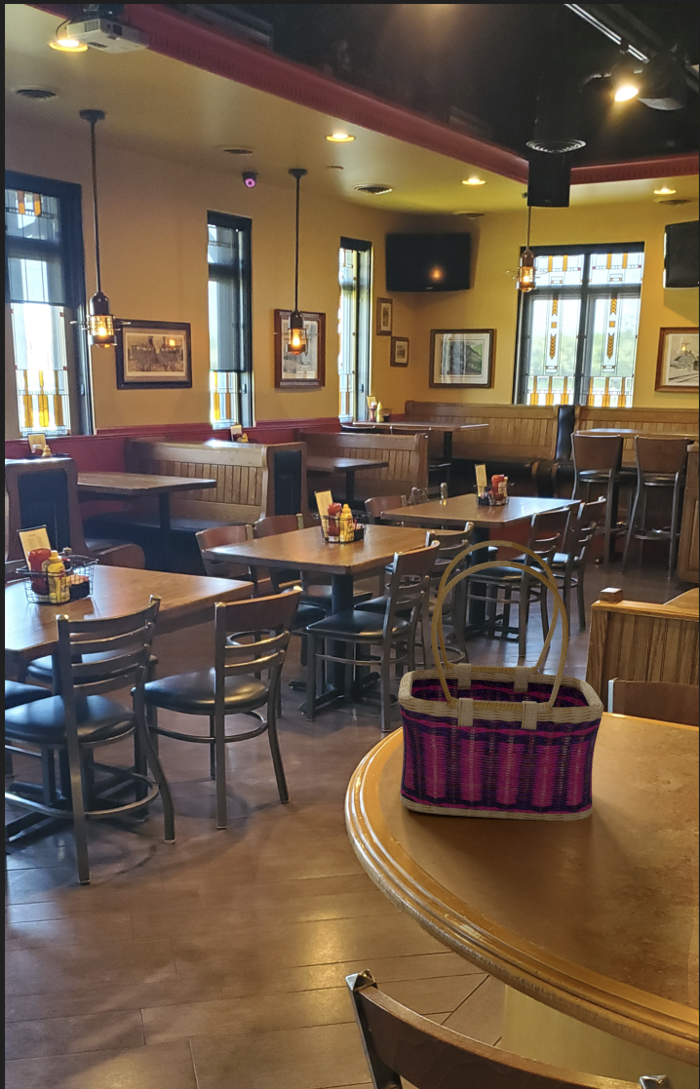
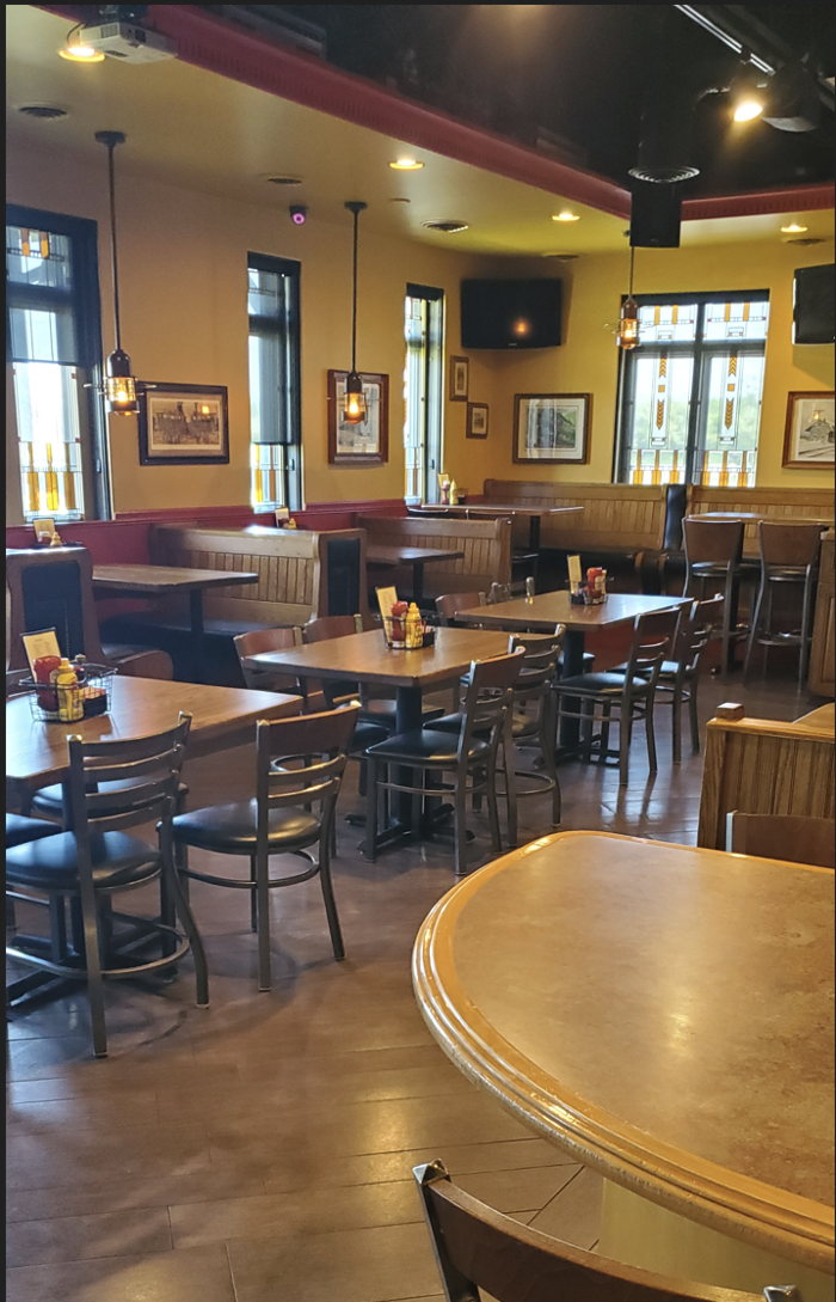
- basket [397,540,605,822]
